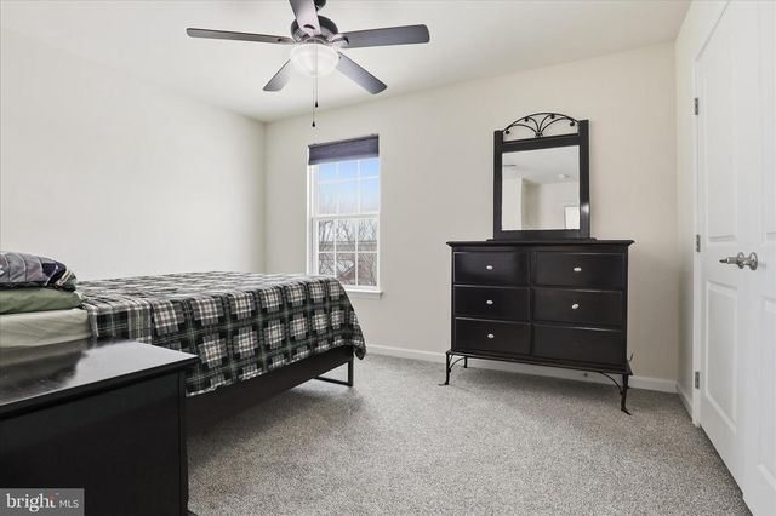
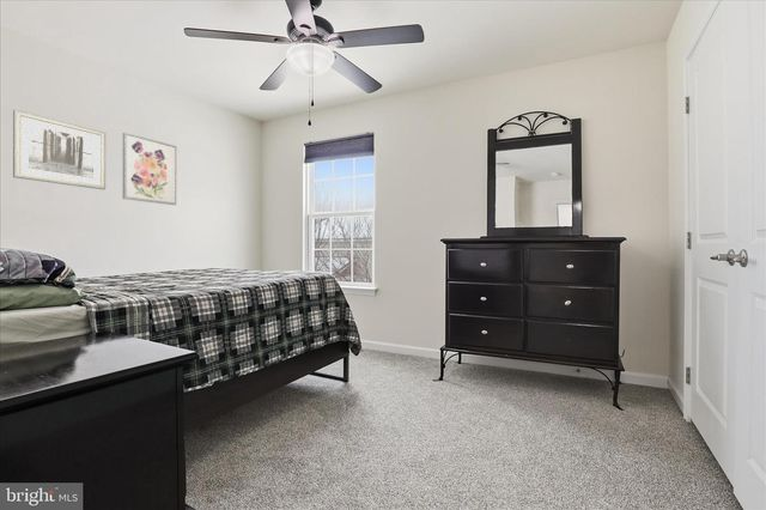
+ wall art [12,108,107,190]
+ wall art [121,132,177,206]
